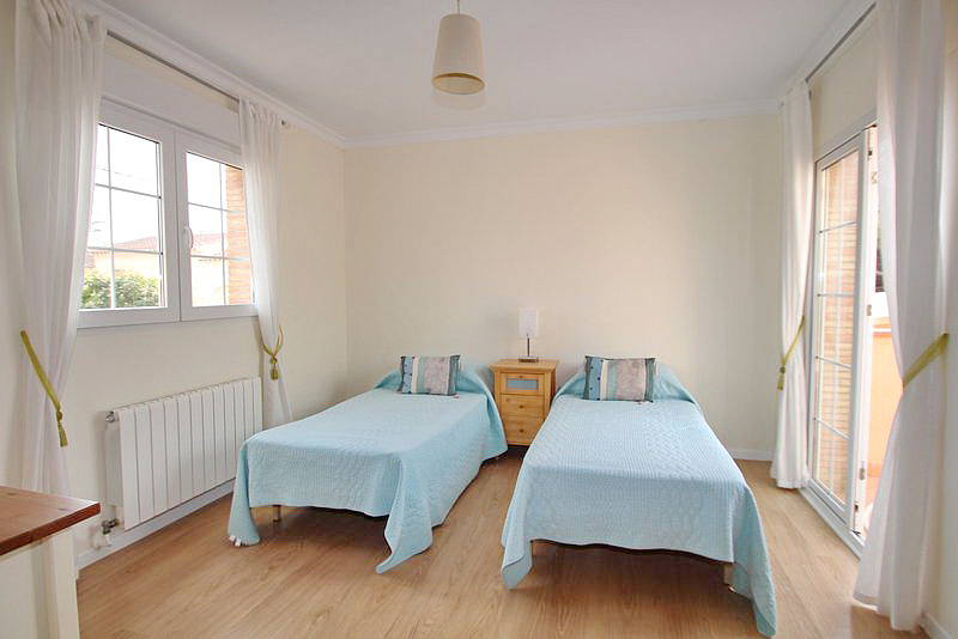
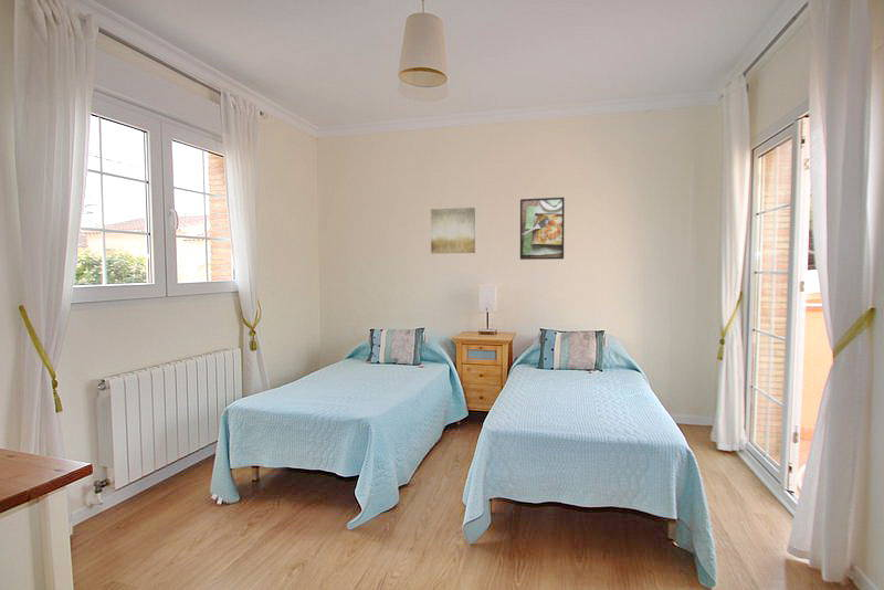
+ wall art [430,207,476,255]
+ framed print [519,197,566,261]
